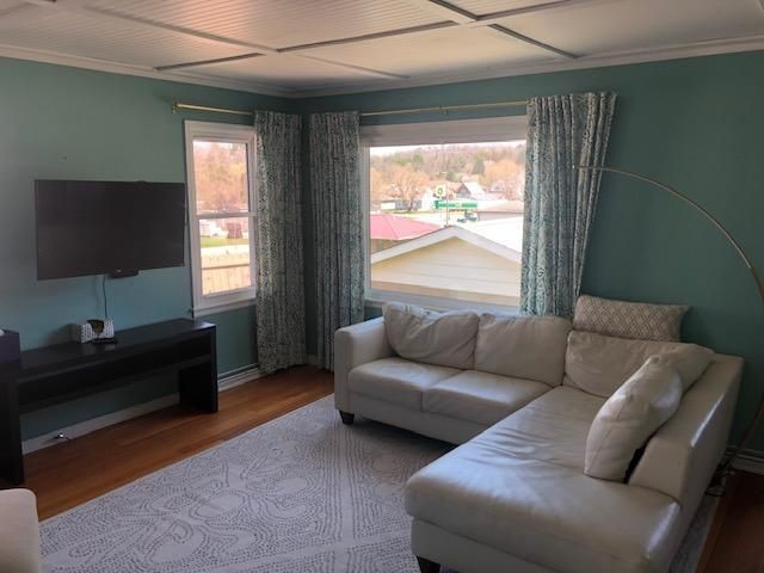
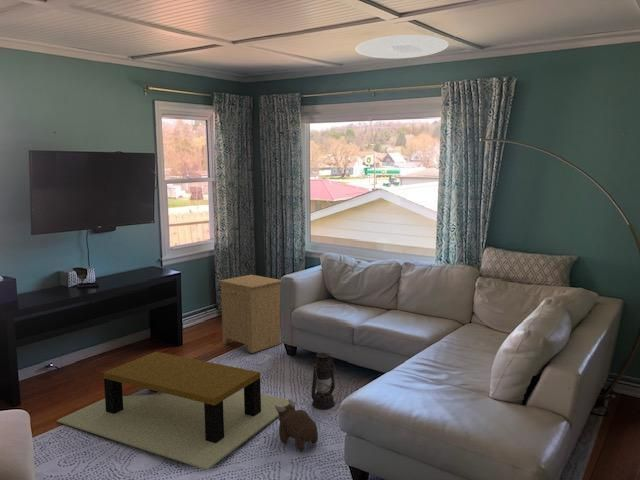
+ lantern [311,352,342,410]
+ coffee table [56,351,297,471]
+ ceiling light [354,34,450,59]
+ side table [218,274,282,354]
+ plush toy [275,398,319,452]
